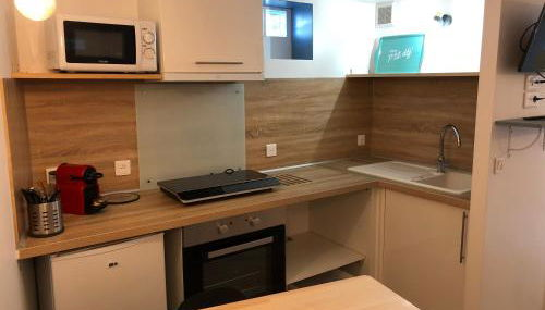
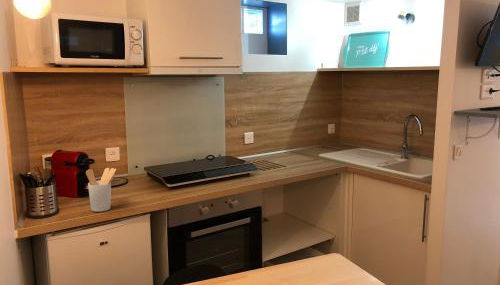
+ utensil holder [85,167,117,213]
